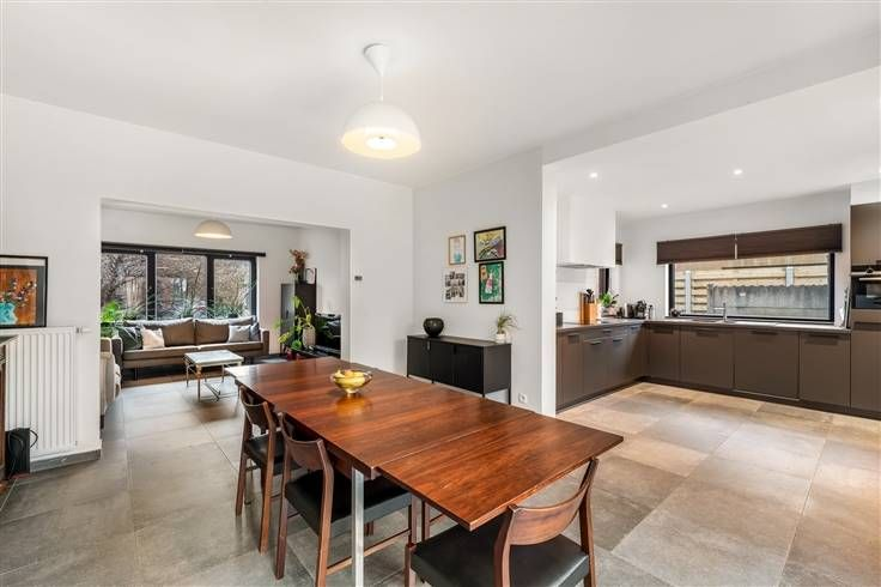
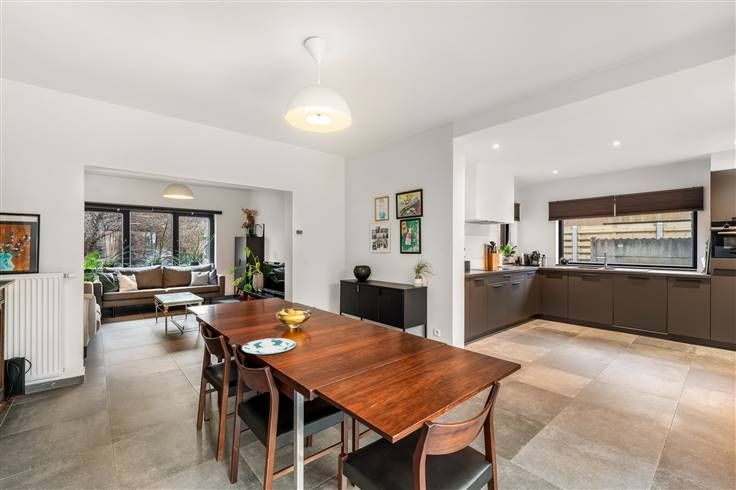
+ plate [240,337,297,355]
